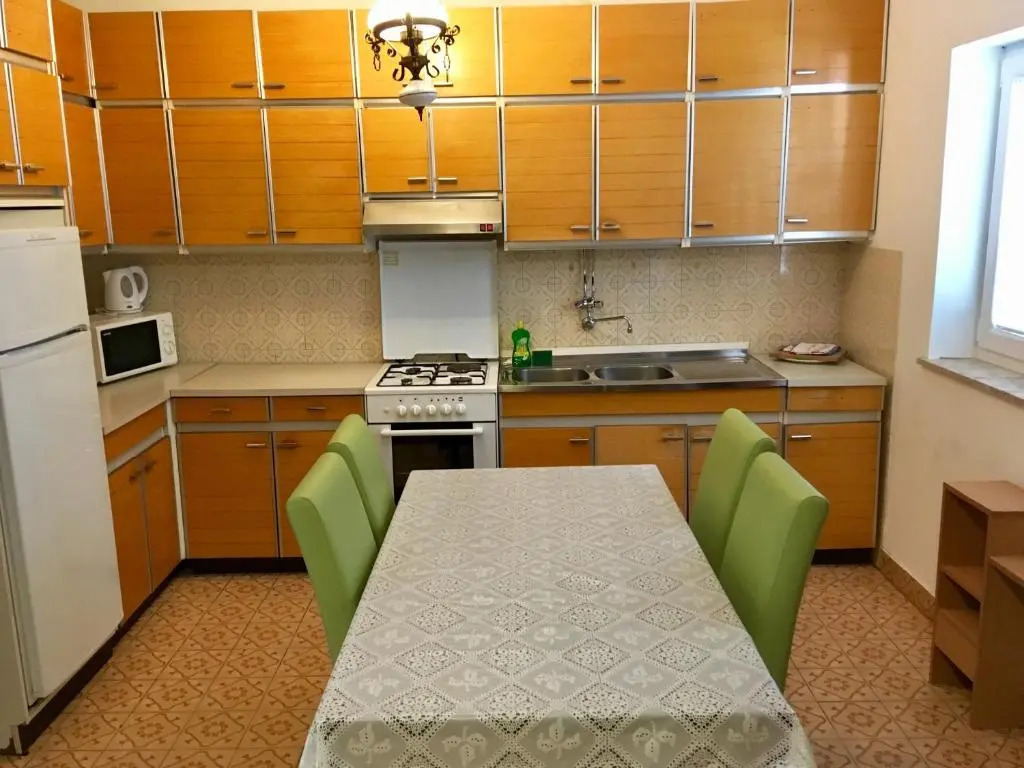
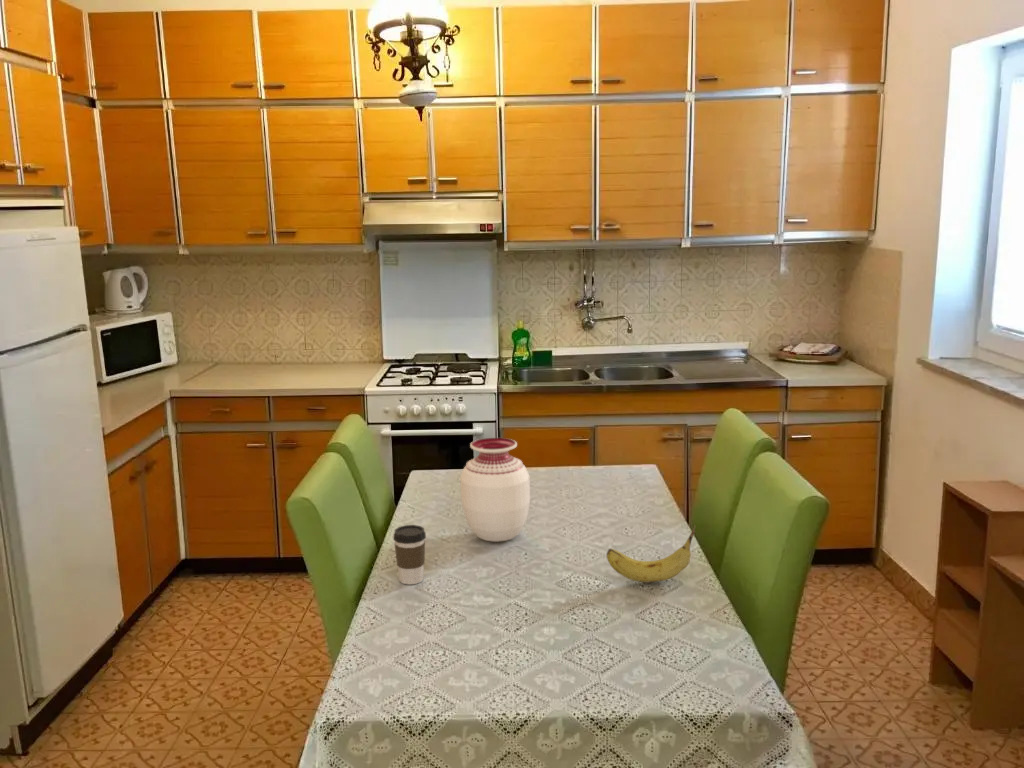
+ coffee cup [392,524,427,586]
+ fruit [606,525,696,583]
+ vase [460,437,531,543]
